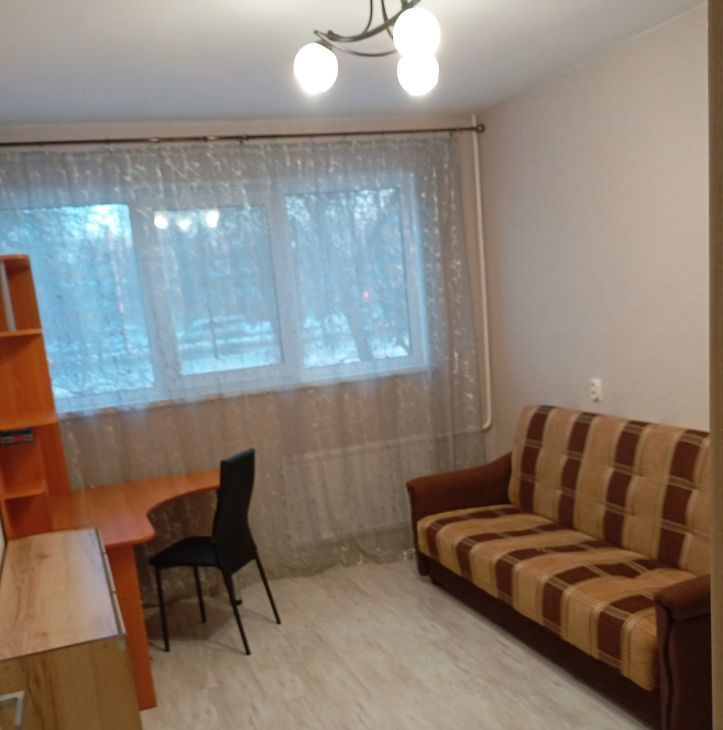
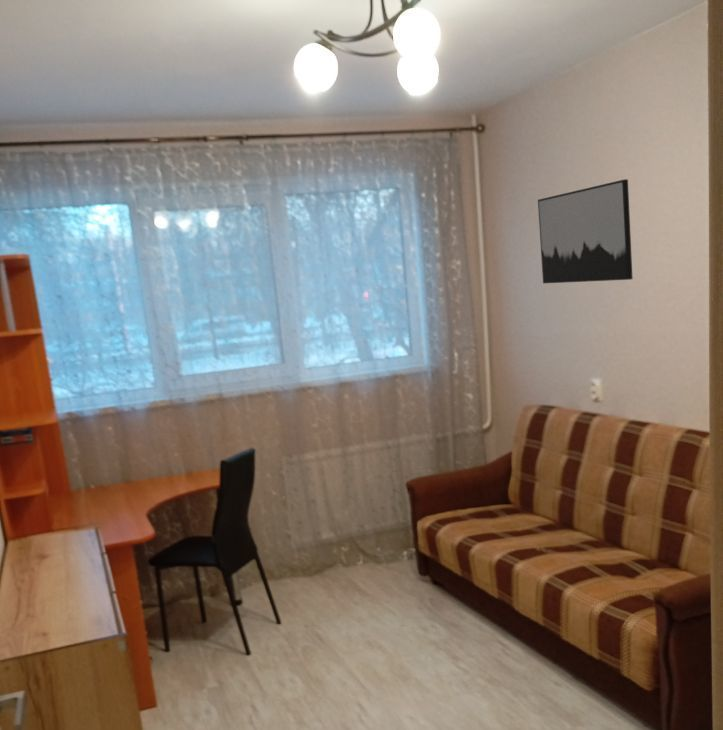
+ wall art [537,178,634,284]
